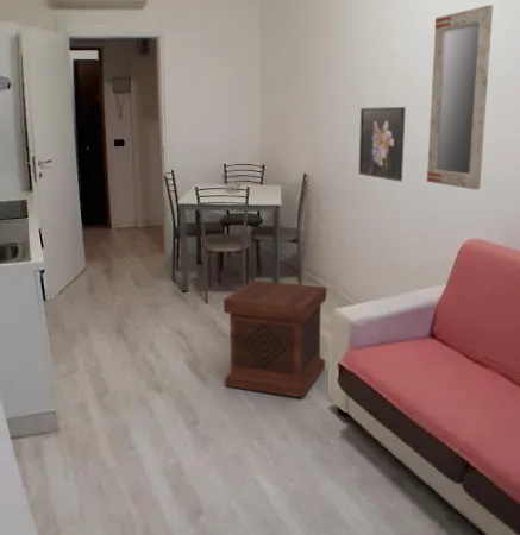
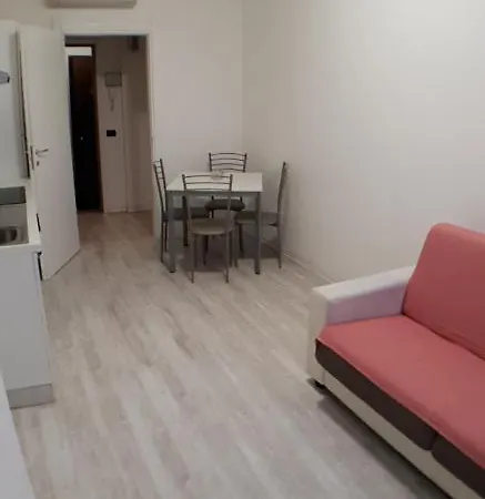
- side table [223,279,327,398]
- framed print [358,106,407,182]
- home mirror [426,4,494,191]
